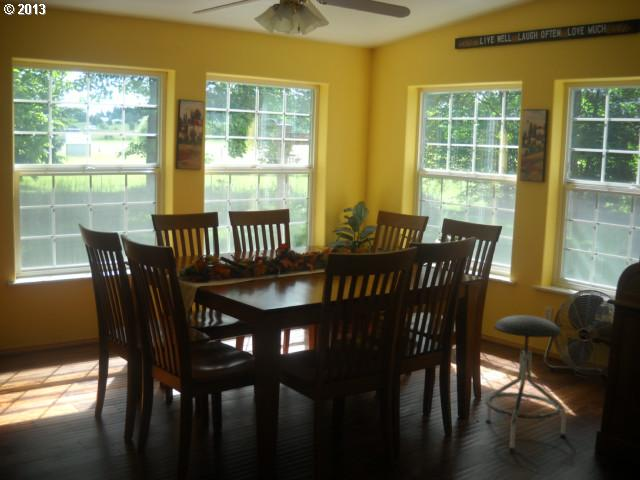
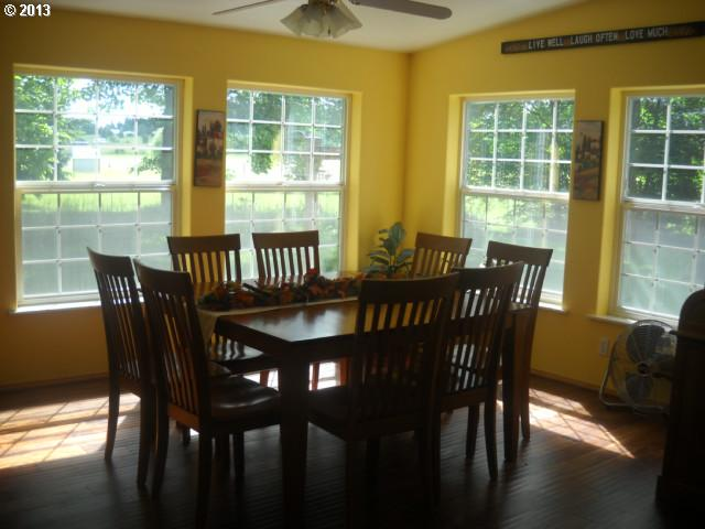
- stool [484,314,567,453]
